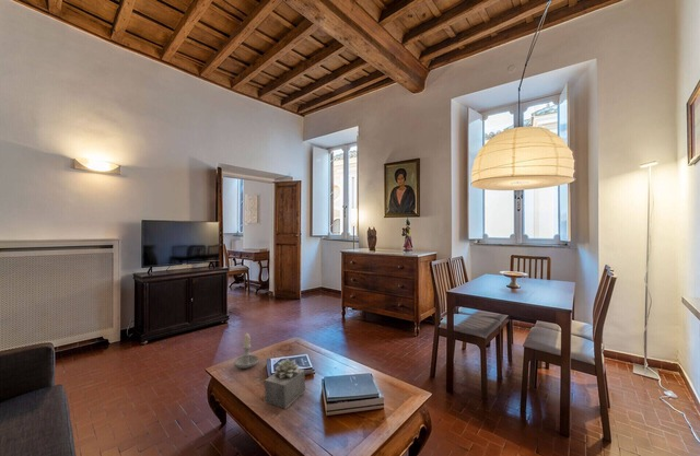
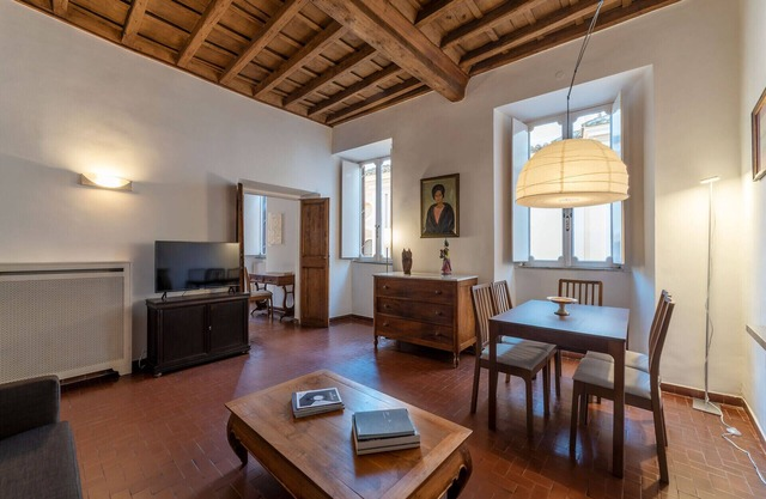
- succulent plant [264,356,306,409]
- candle [233,332,259,370]
